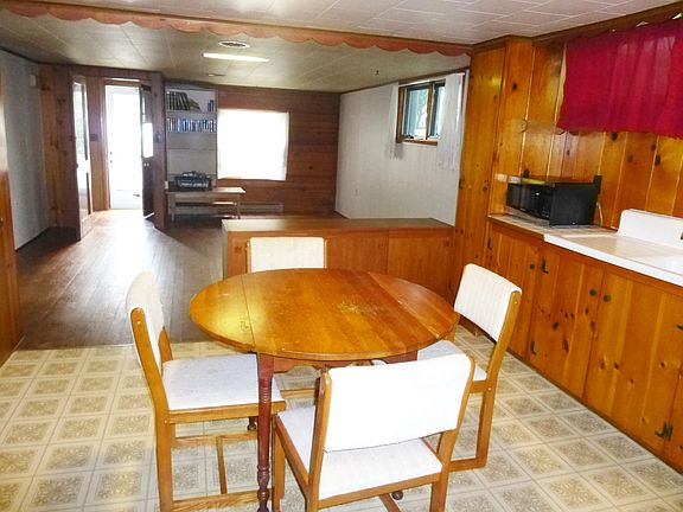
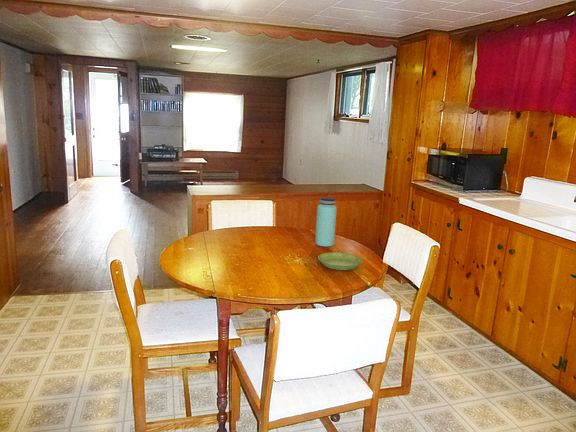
+ bottle [314,197,338,248]
+ saucer [317,251,363,271]
